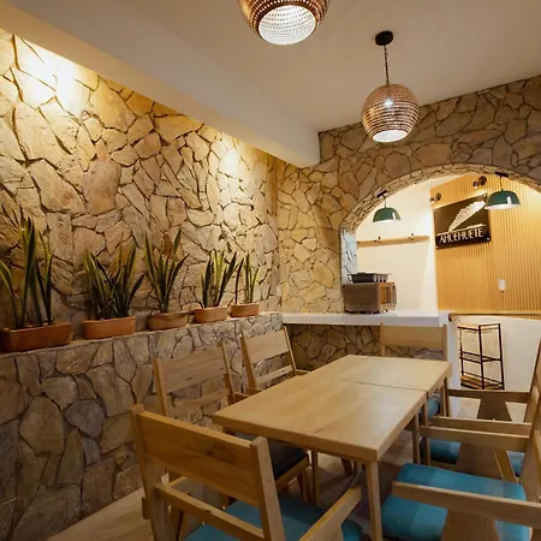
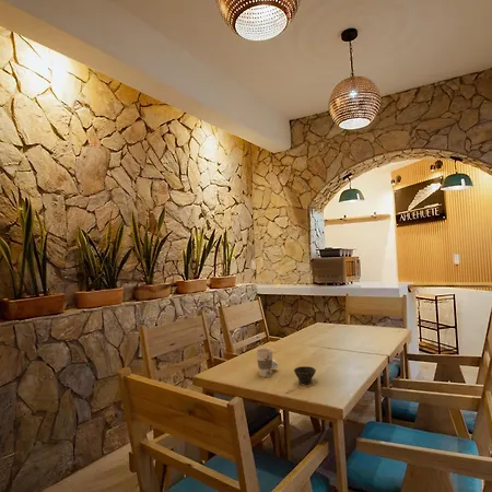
+ cup [254,347,279,378]
+ cup [293,365,317,385]
